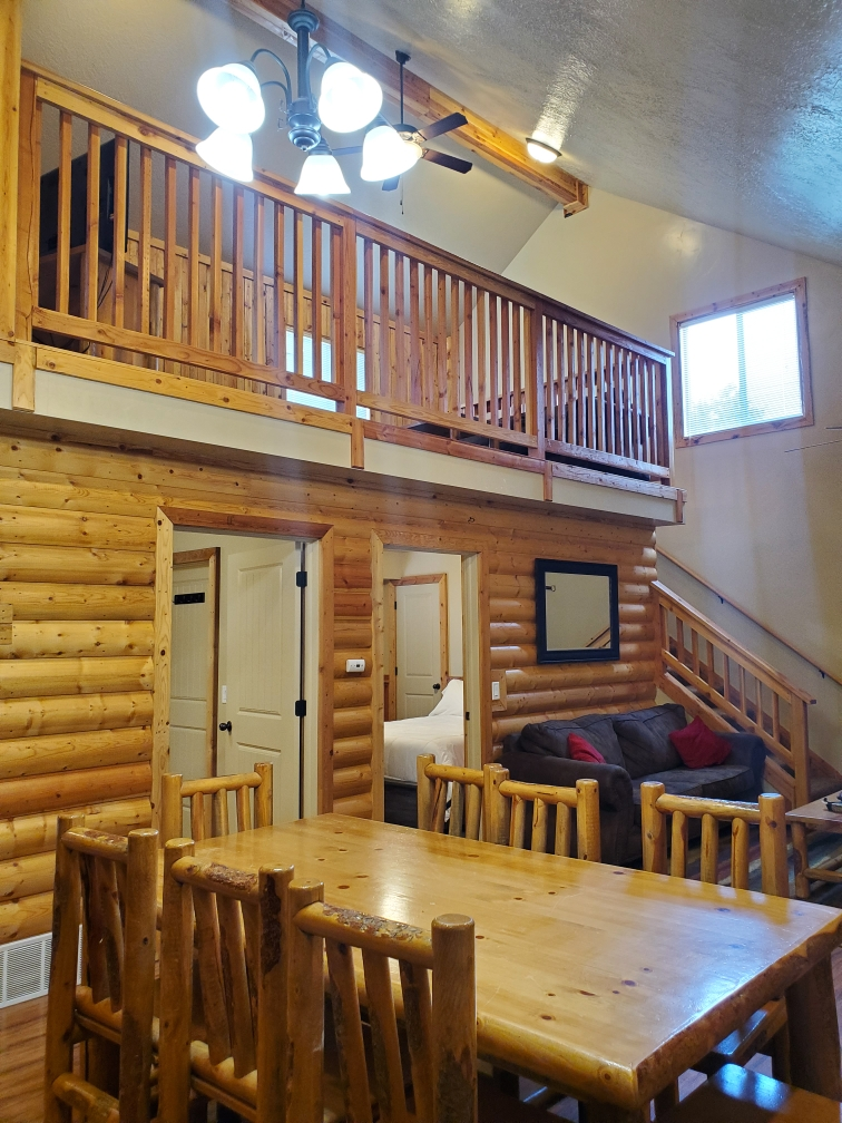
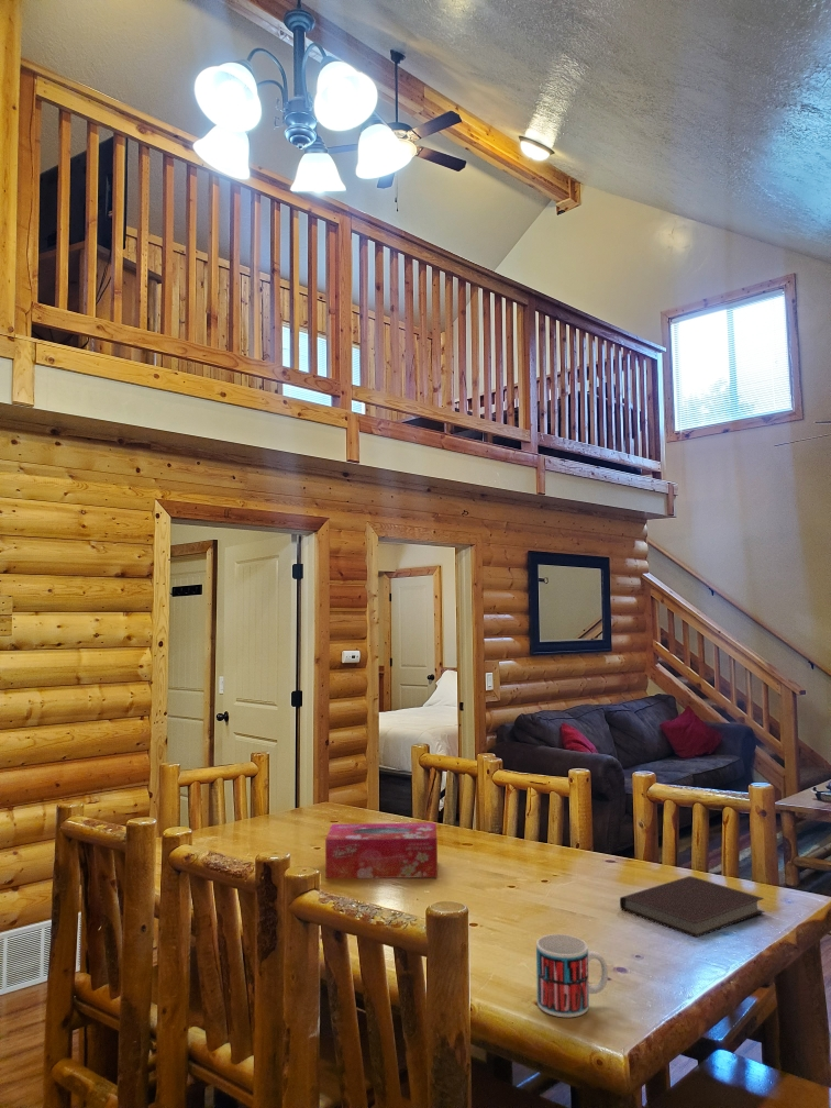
+ notebook [619,875,766,939]
+ tissue box [324,822,439,879]
+ mug [535,933,609,1018]
